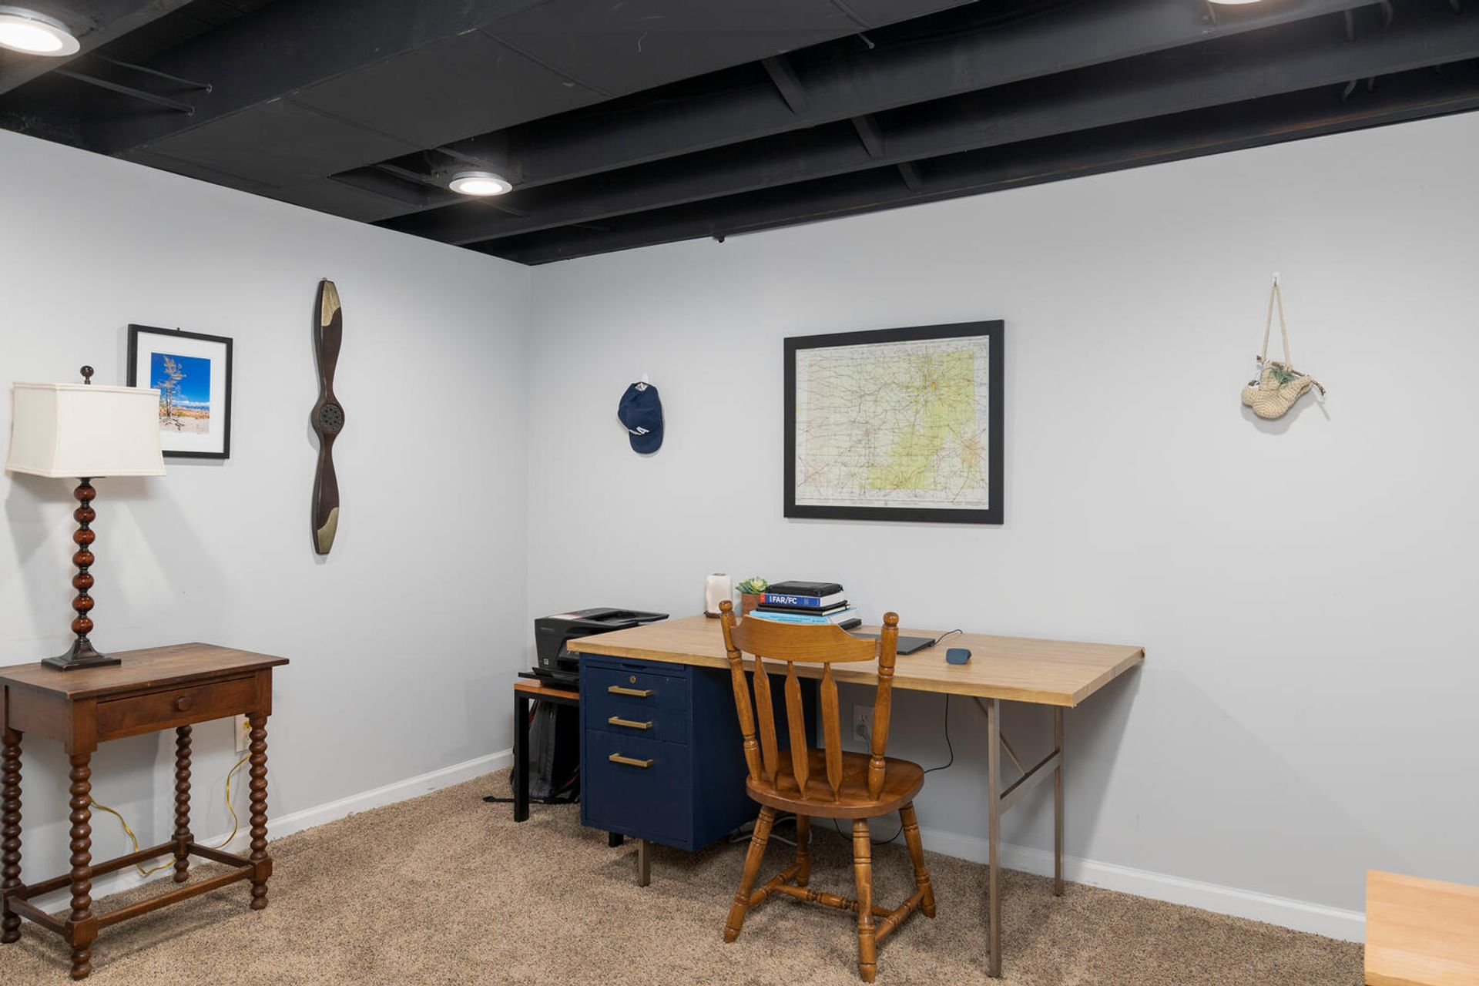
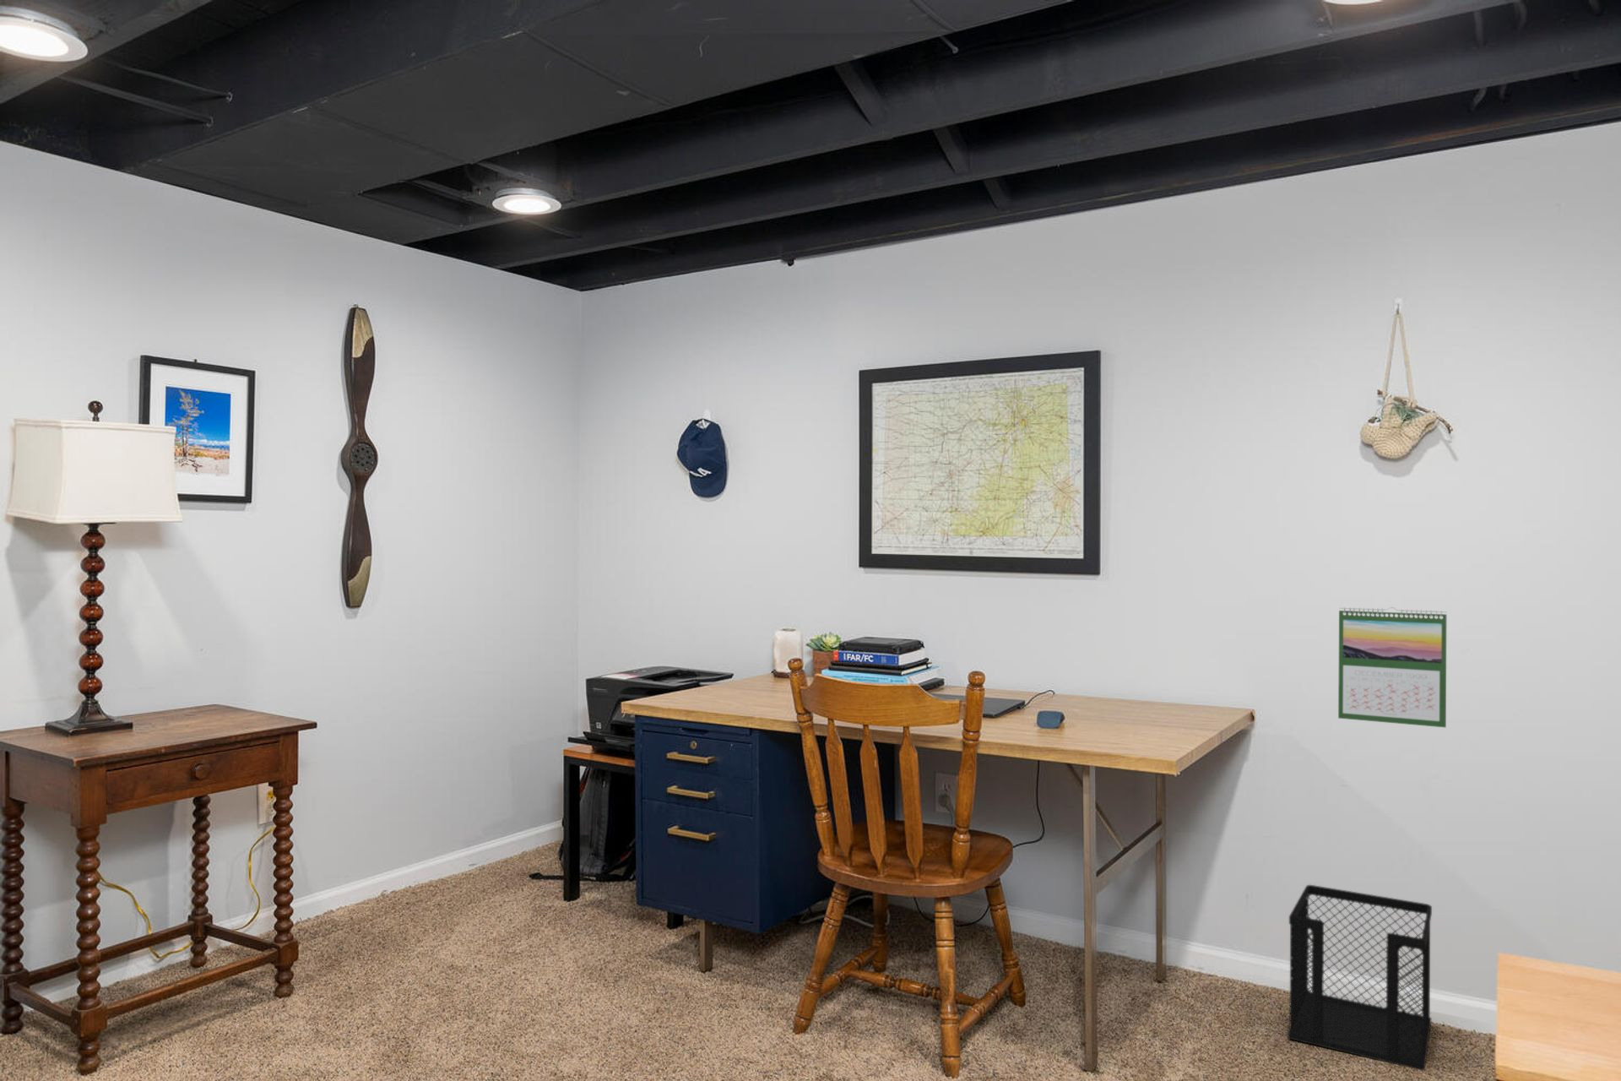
+ wastebasket [1287,884,1433,1071]
+ calendar [1338,607,1447,728]
